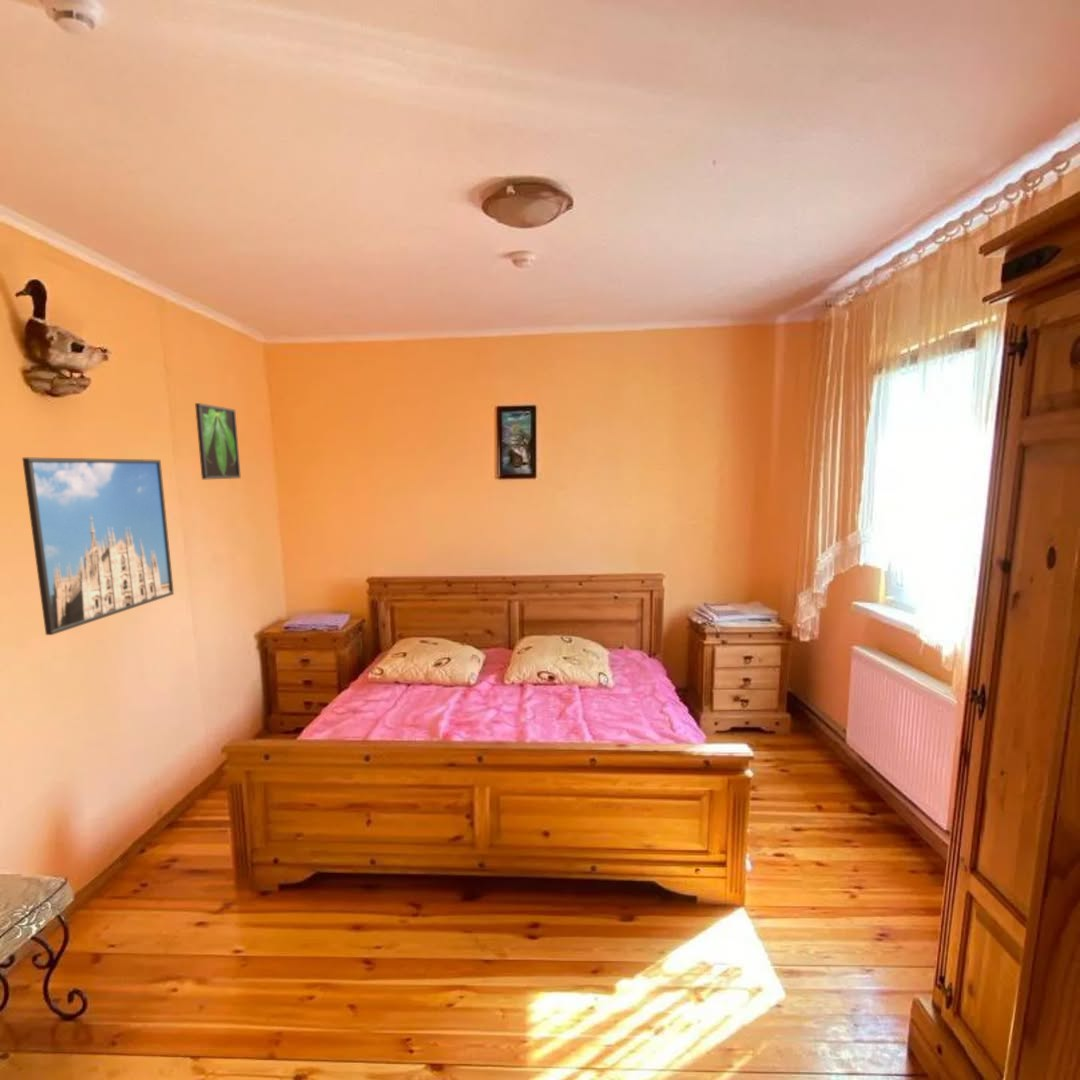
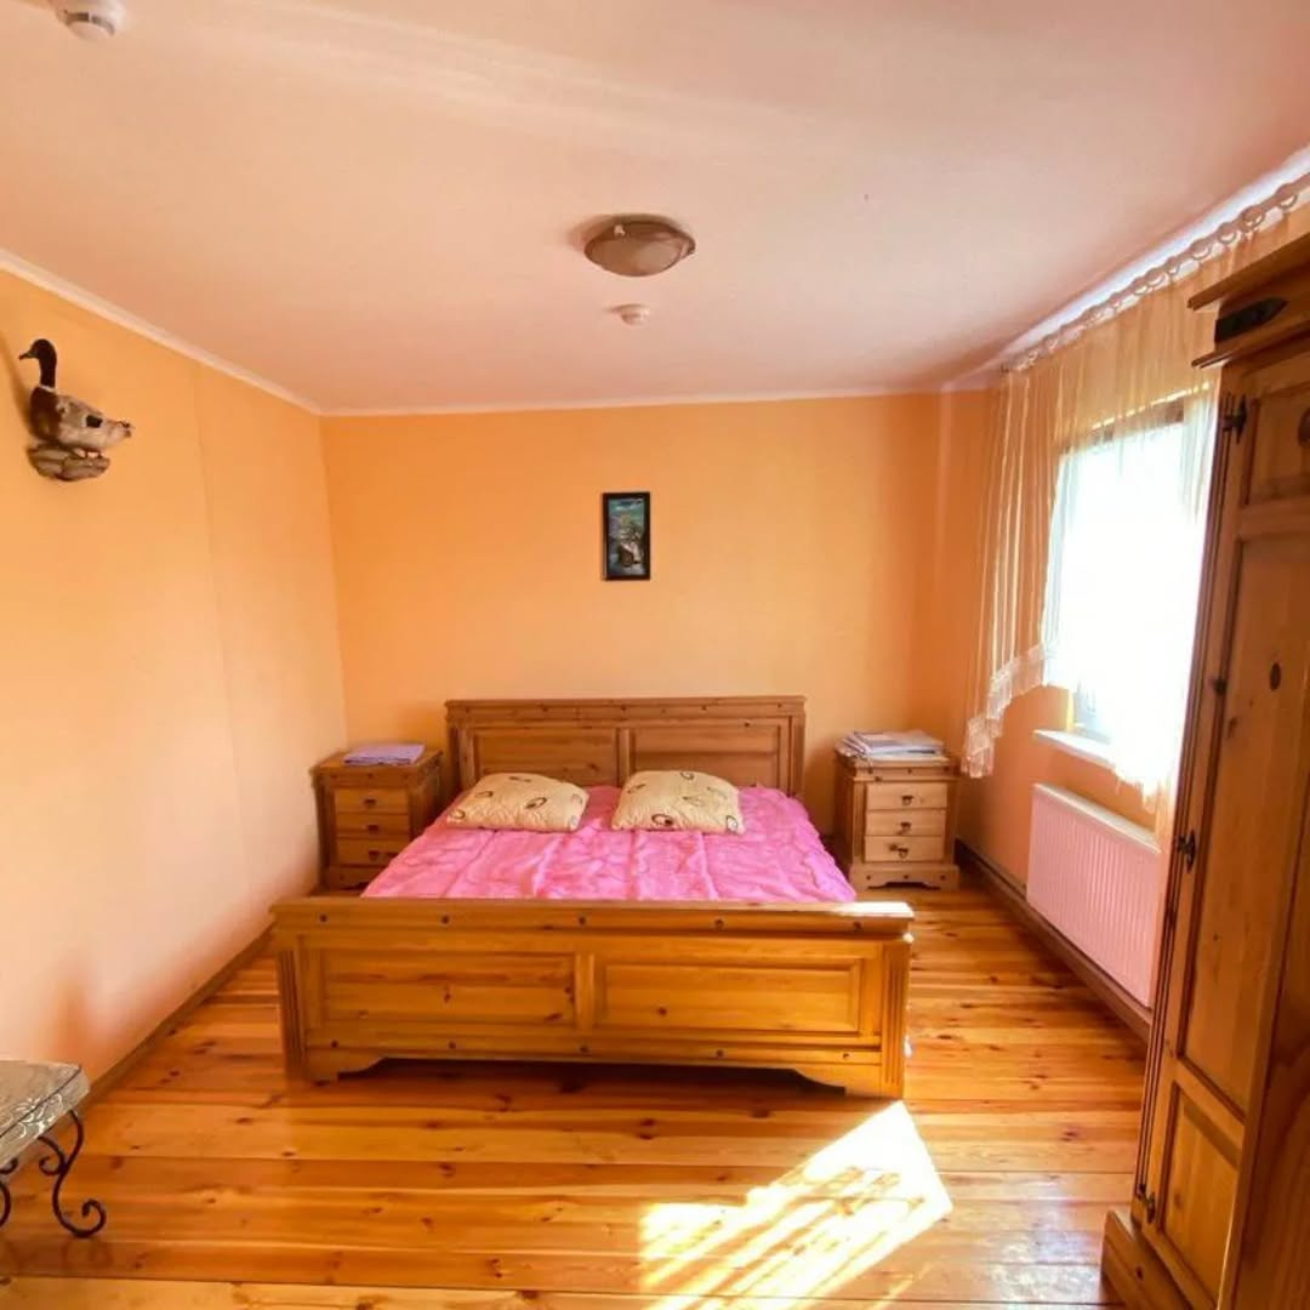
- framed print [21,457,175,636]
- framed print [194,402,242,480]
